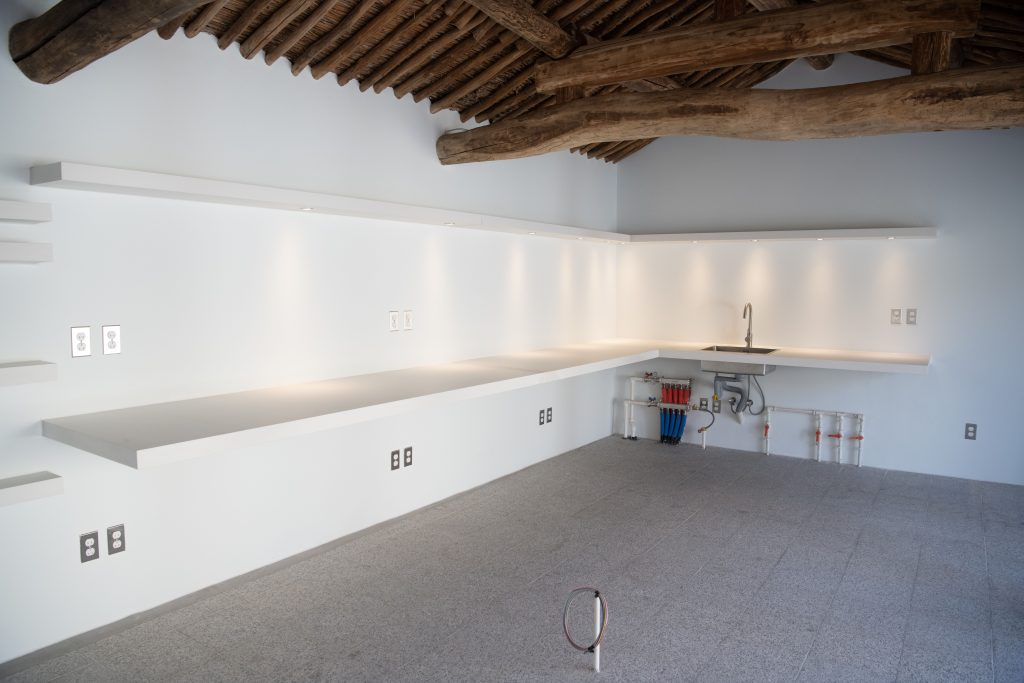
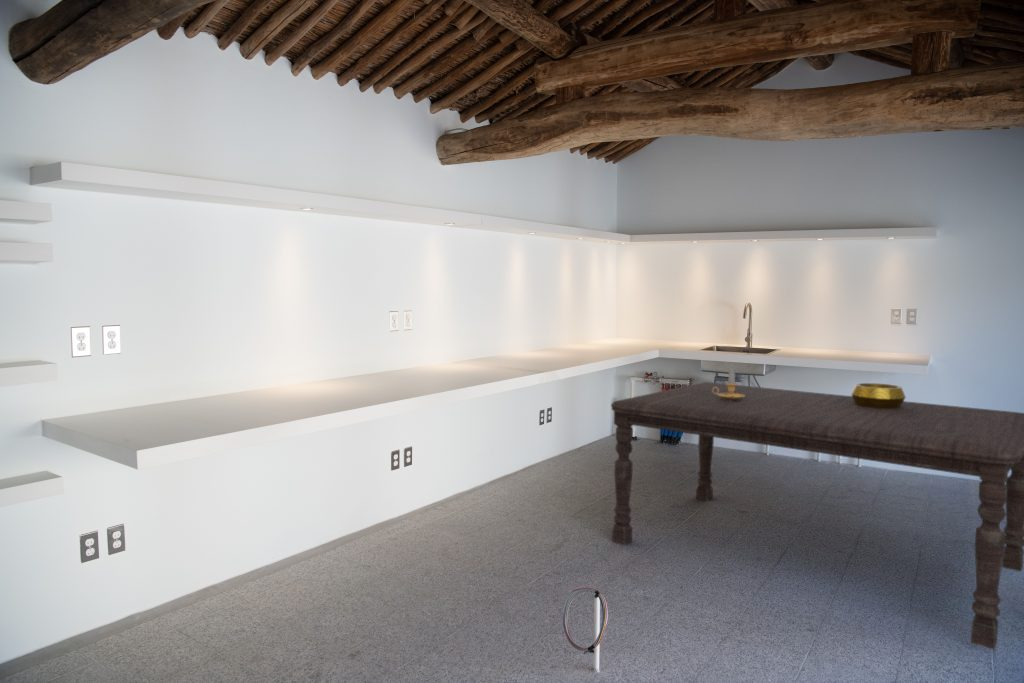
+ decorative bowl [850,382,907,409]
+ dining table [610,381,1024,650]
+ candlestick [712,367,745,400]
